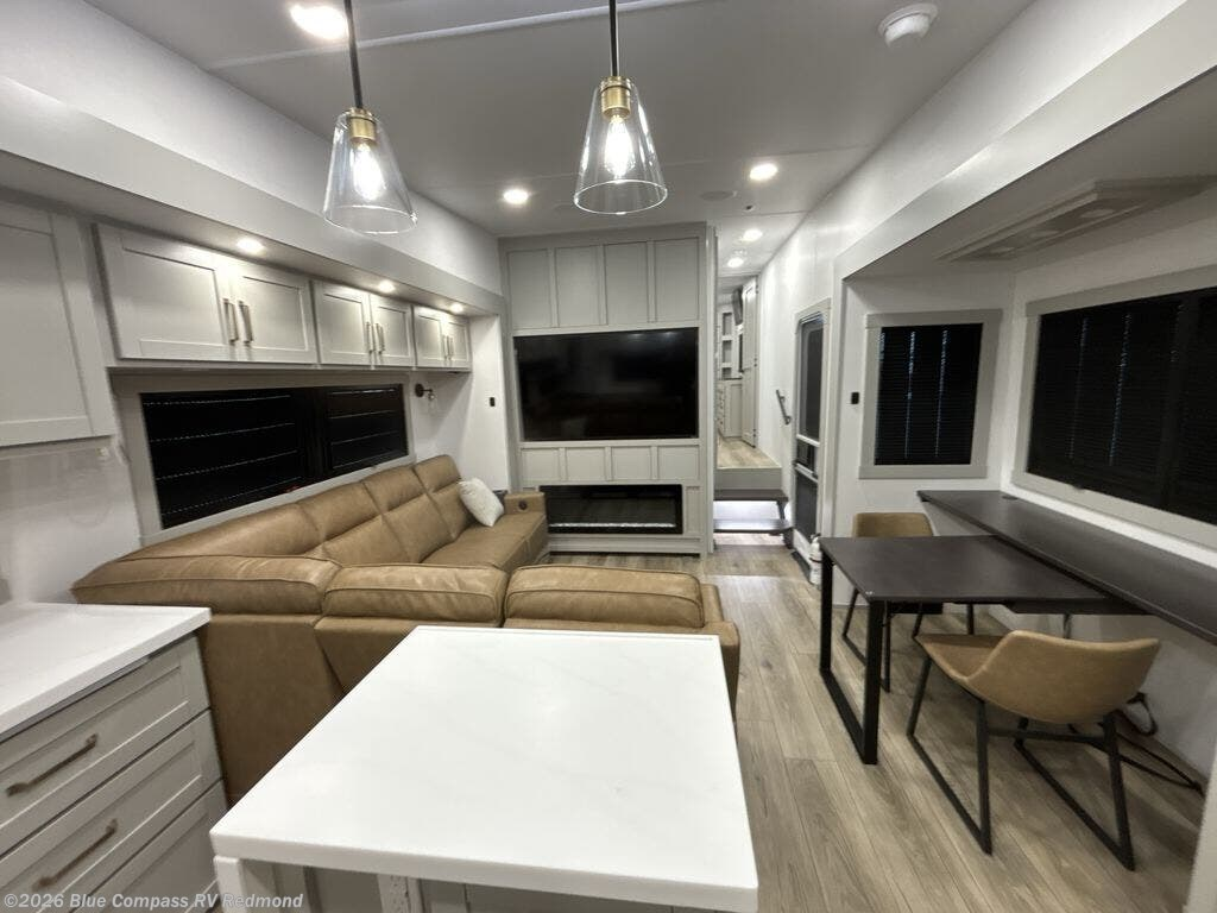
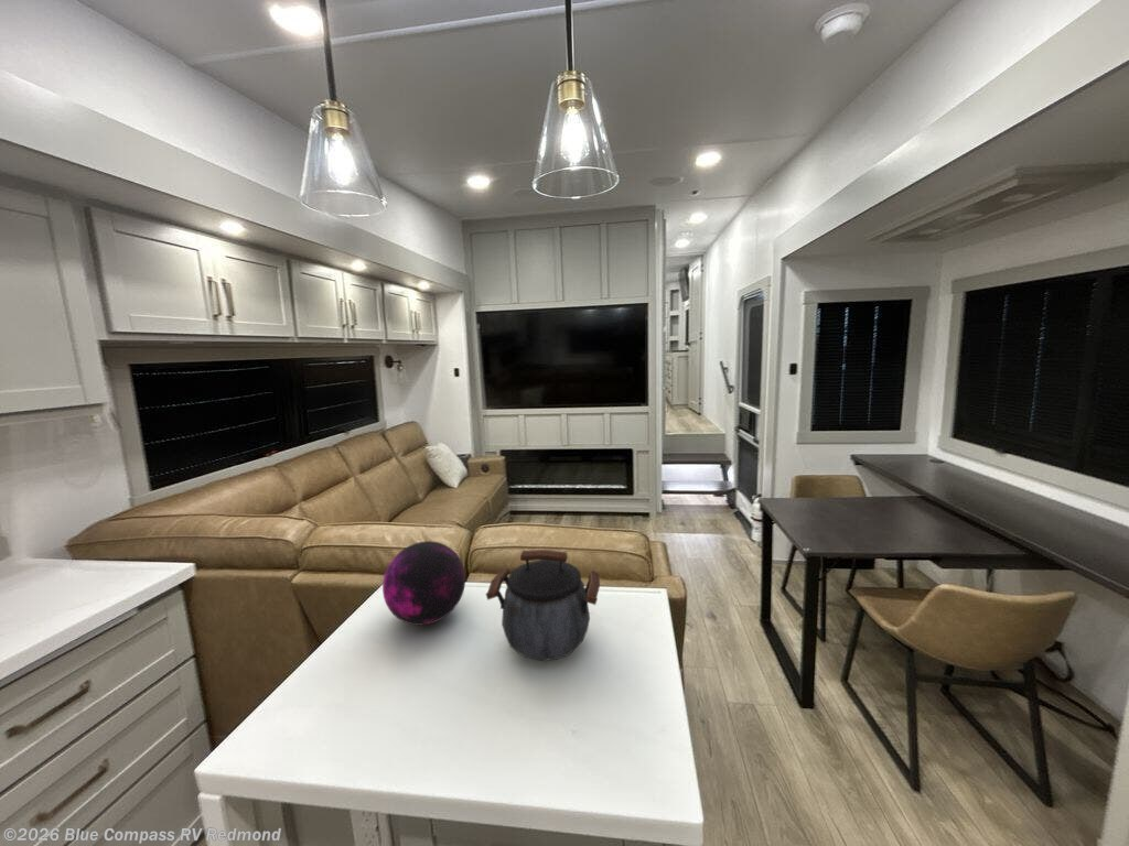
+ kettle [485,549,601,662]
+ decorative orb [381,540,466,627]
